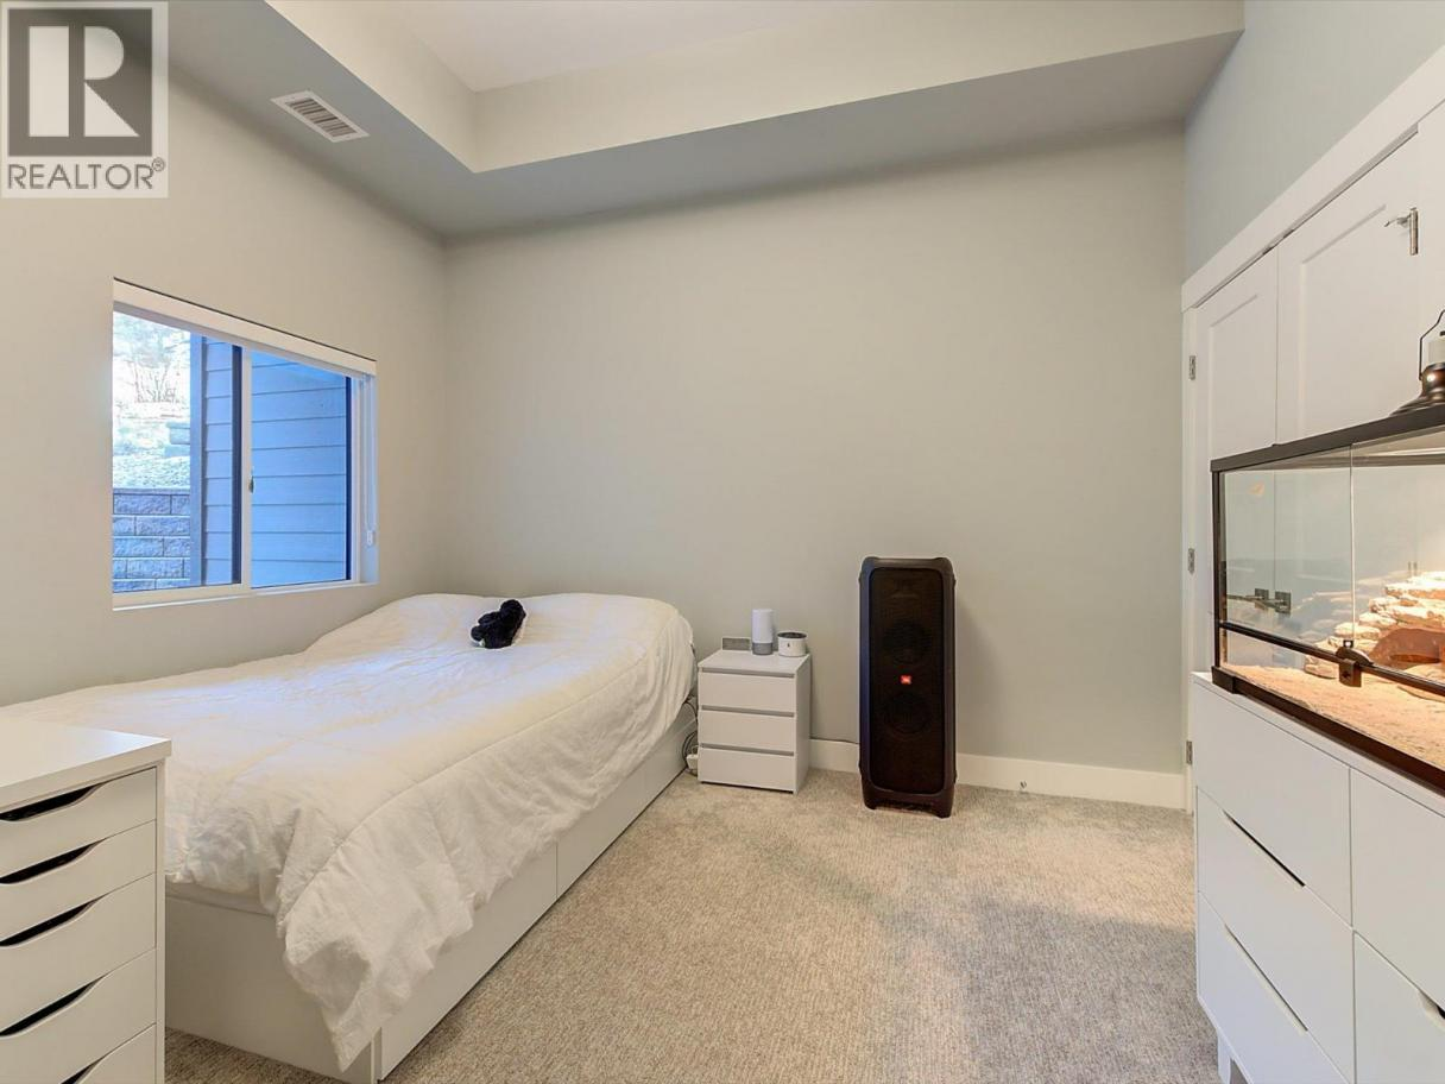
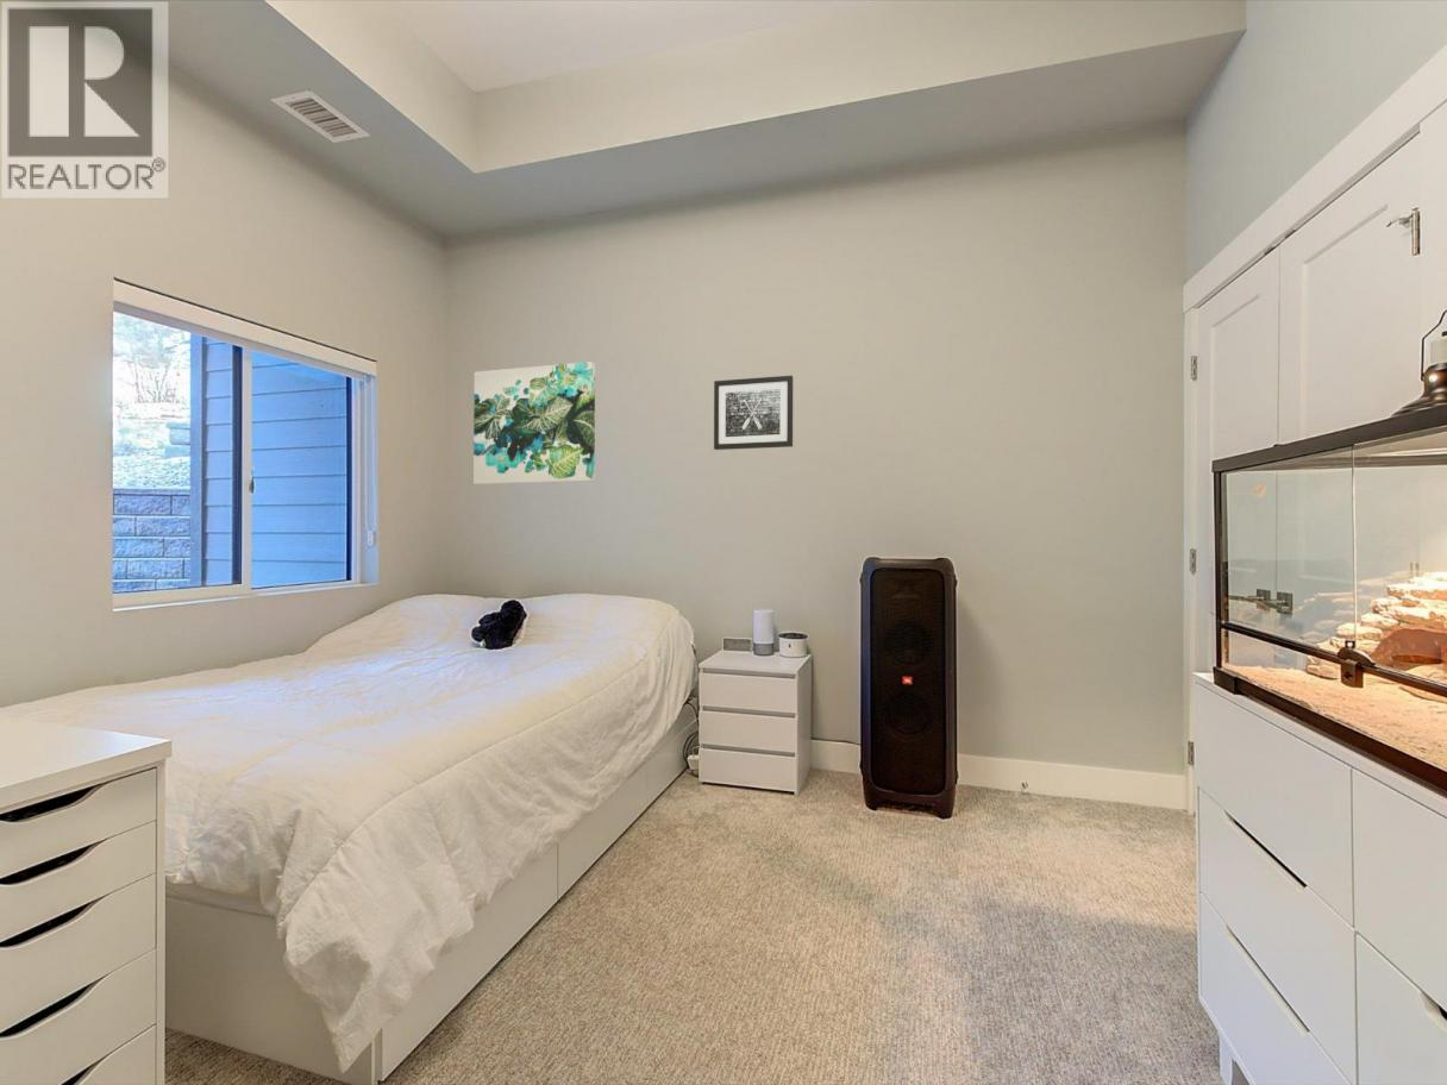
+ wall art [713,375,794,451]
+ wall art [472,360,596,485]
